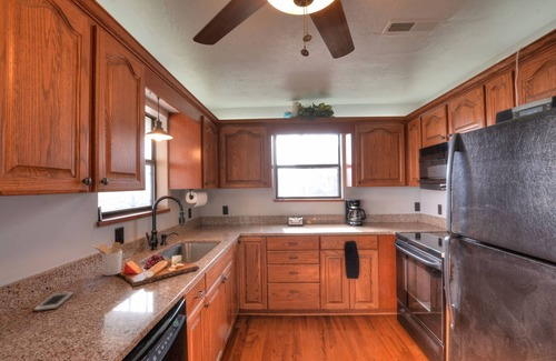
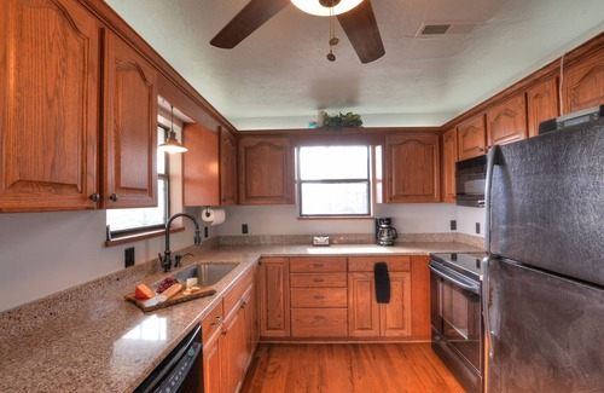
- utensil holder [91,241,123,277]
- cell phone [32,291,75,312]
